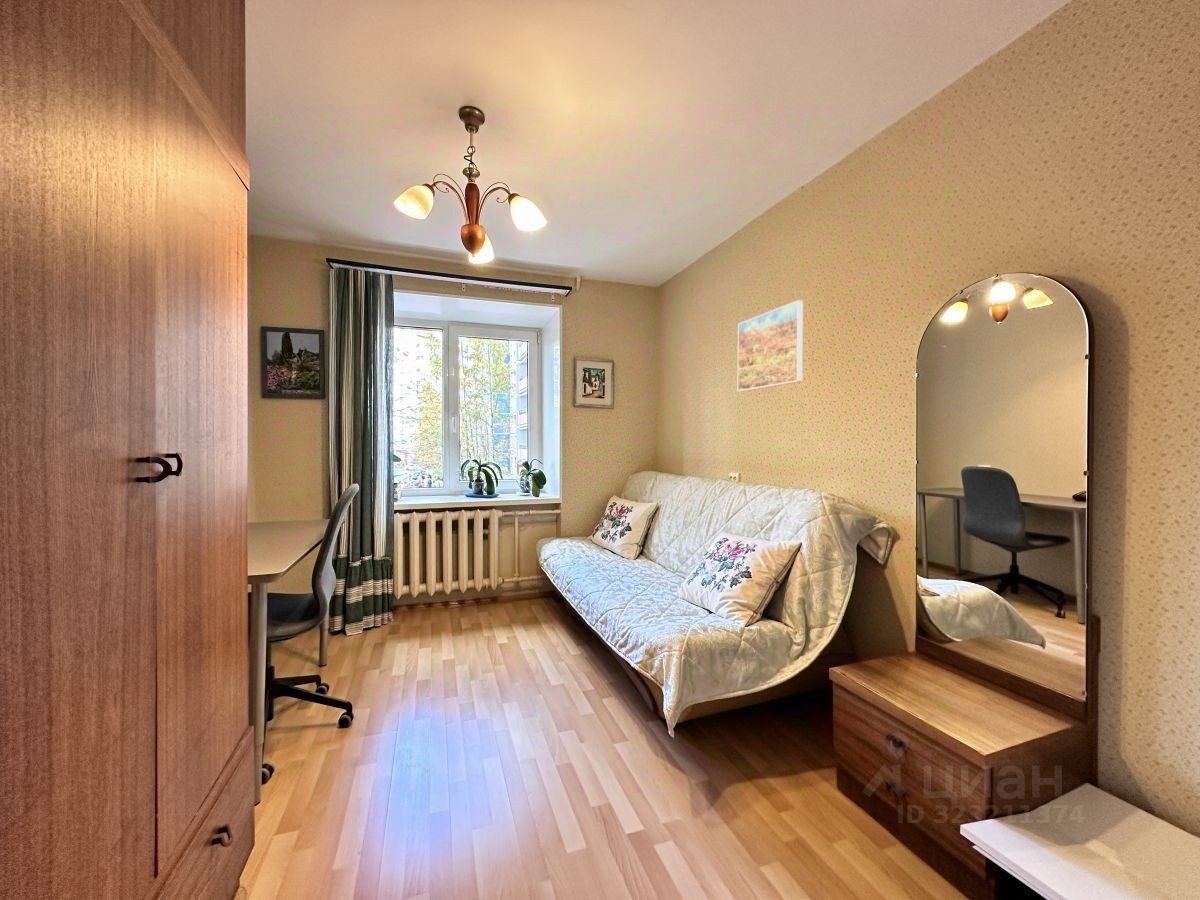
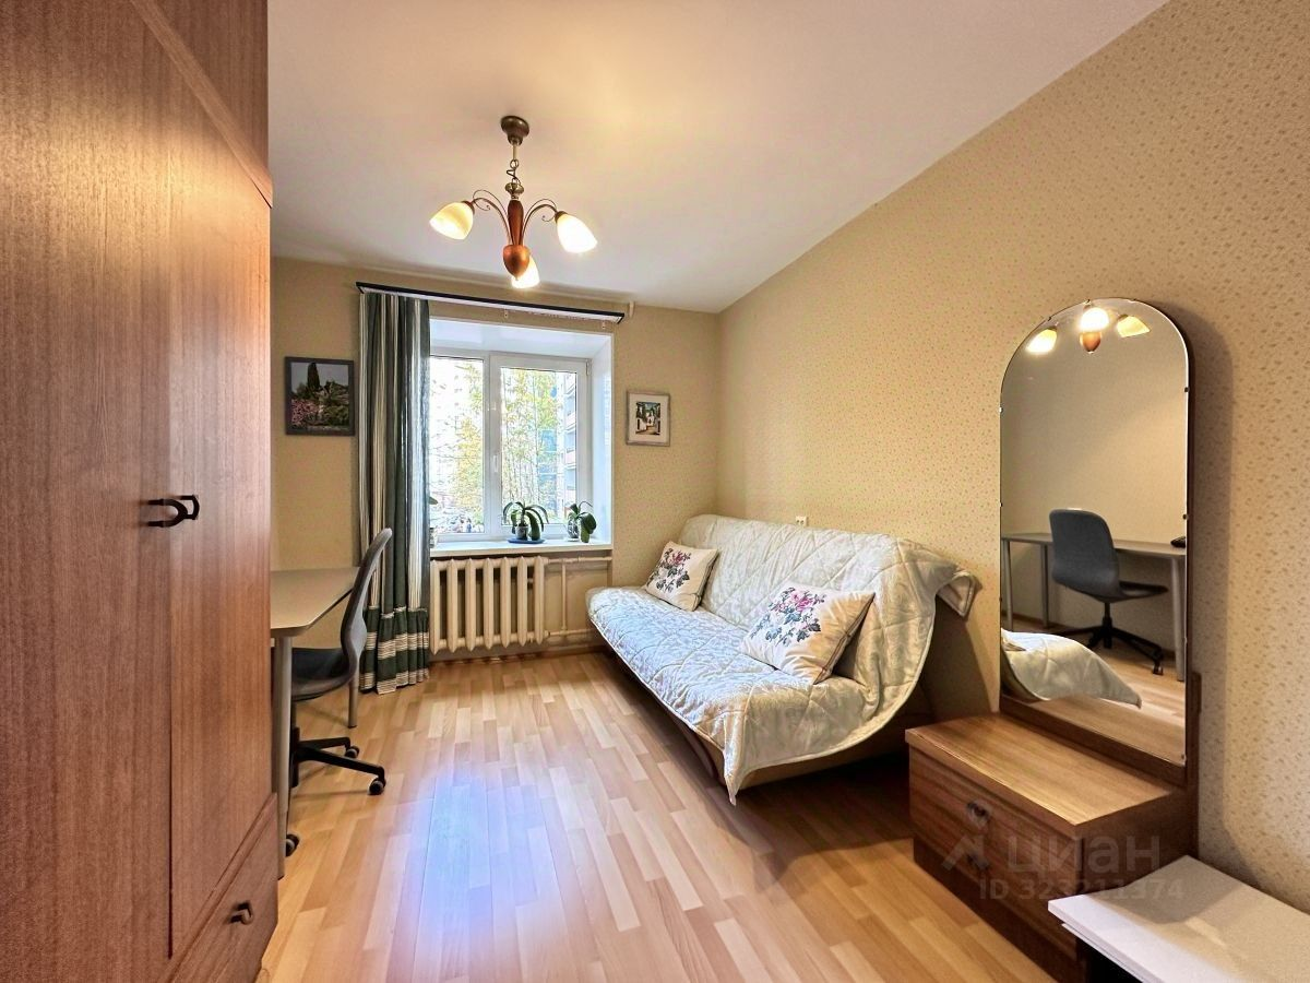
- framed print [737,299,804,393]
